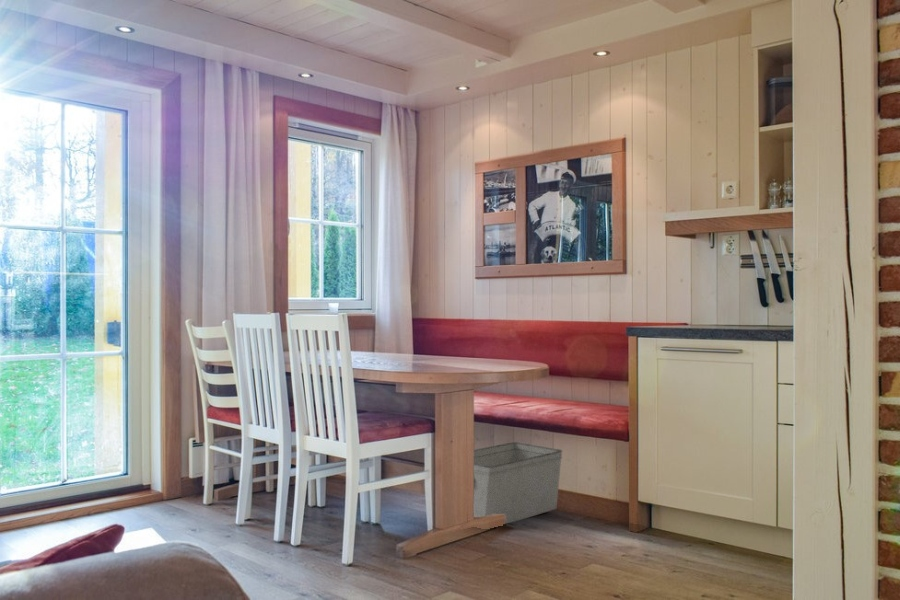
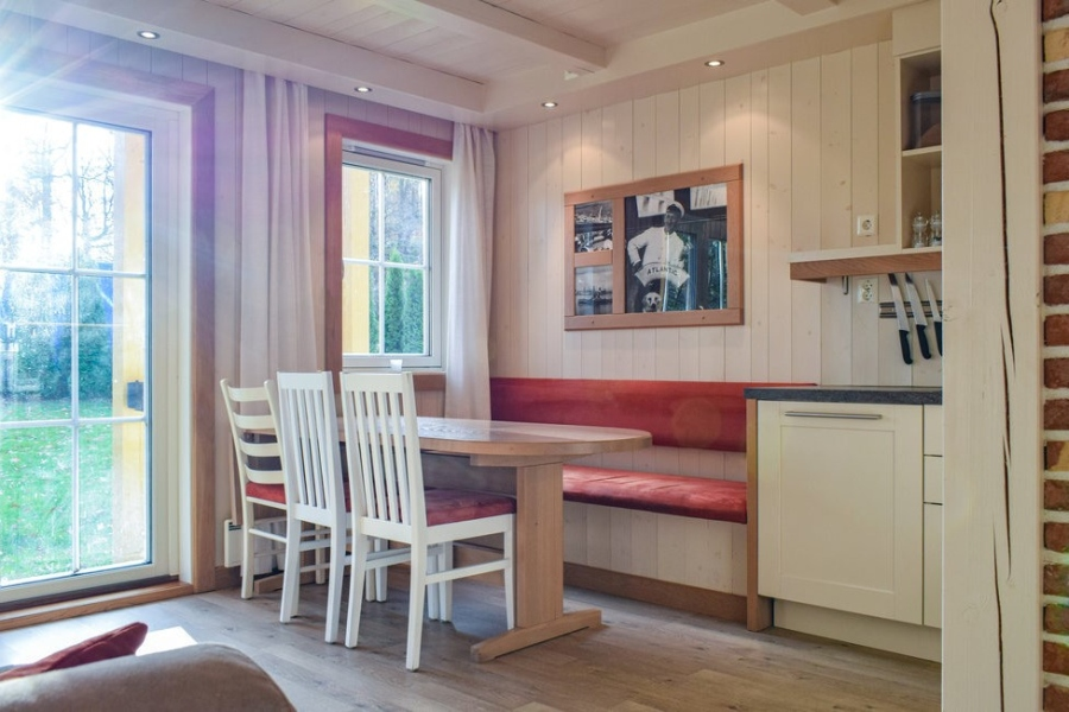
- storage bin [473,441,563,525]
